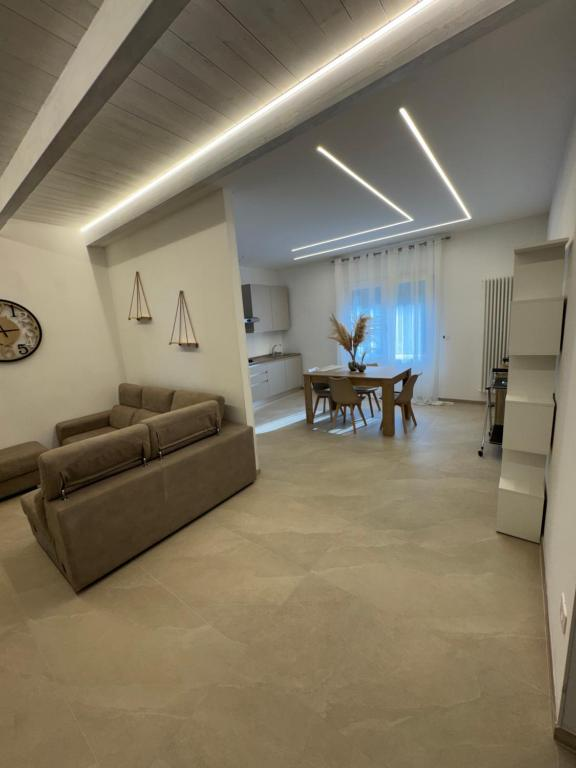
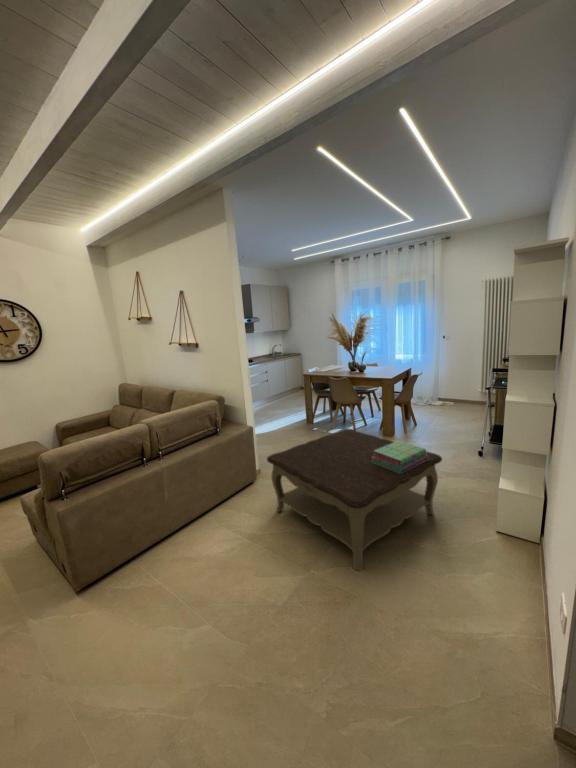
+ stack of books [372,440,428,473]
+ coffee table [266,428,443,572]
